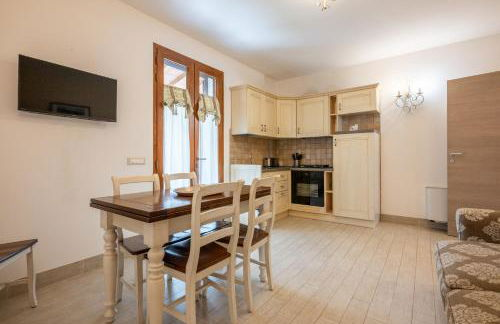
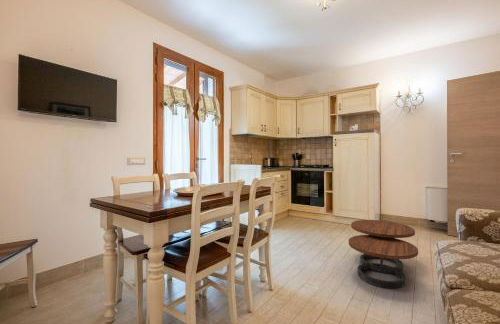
+ coffee table [348,219,419,289]
